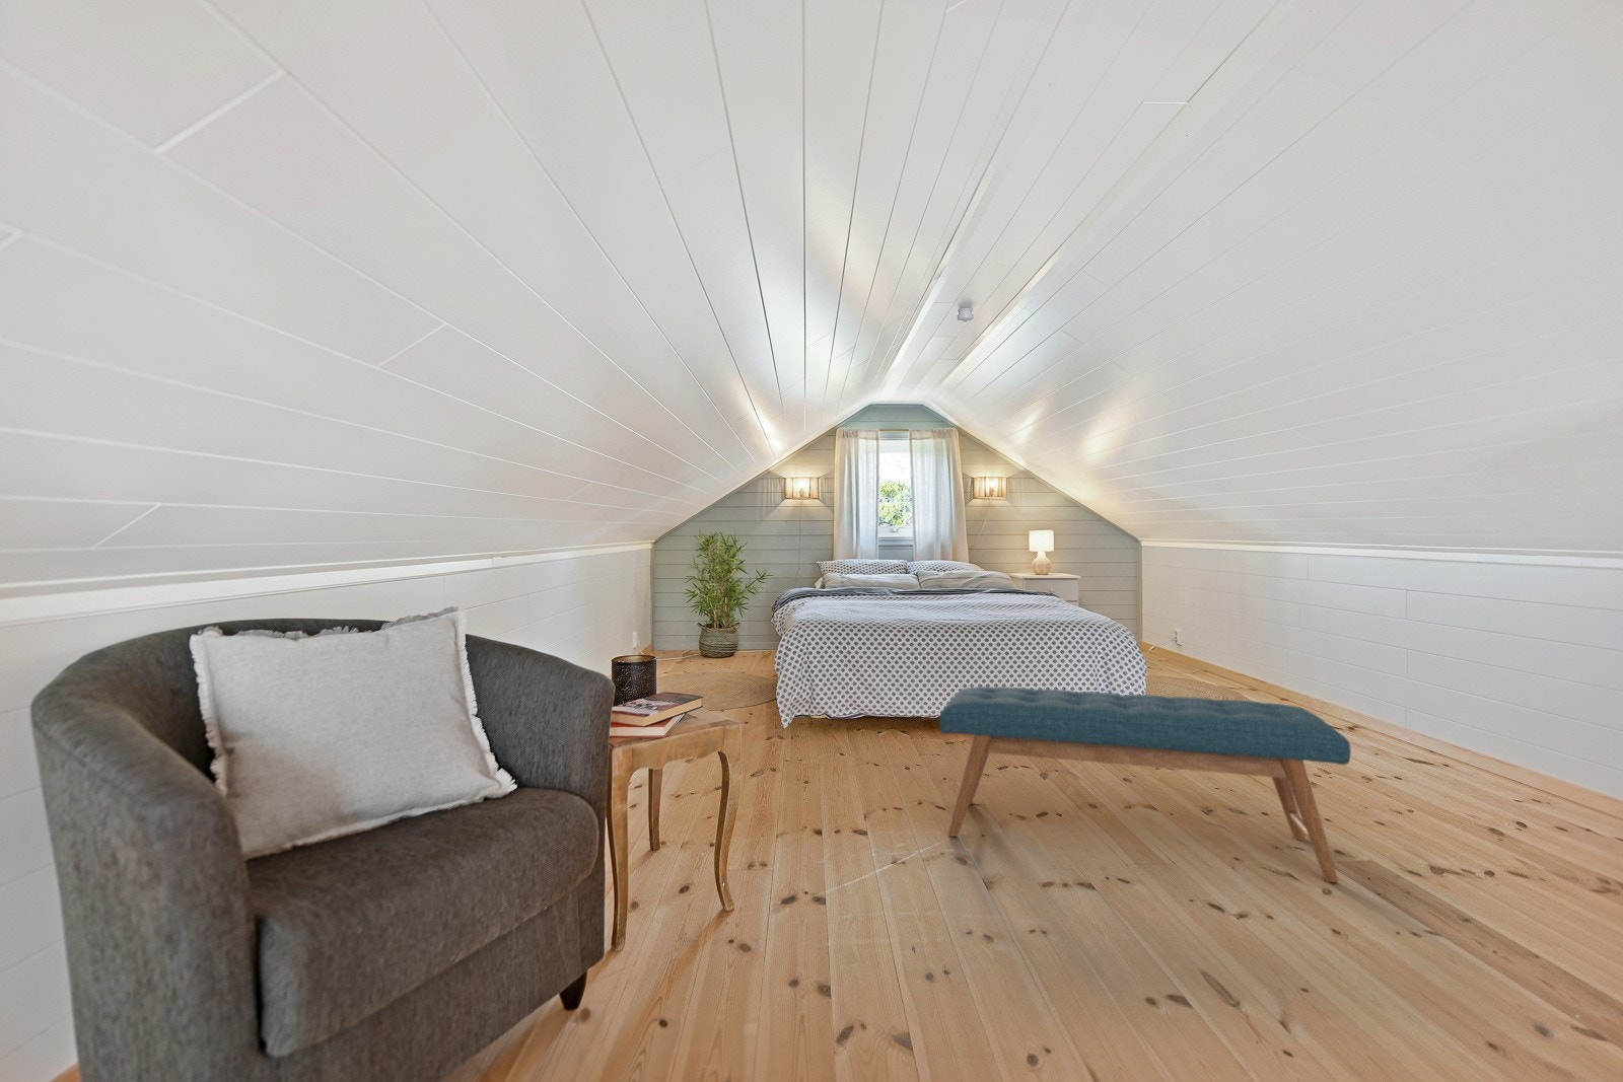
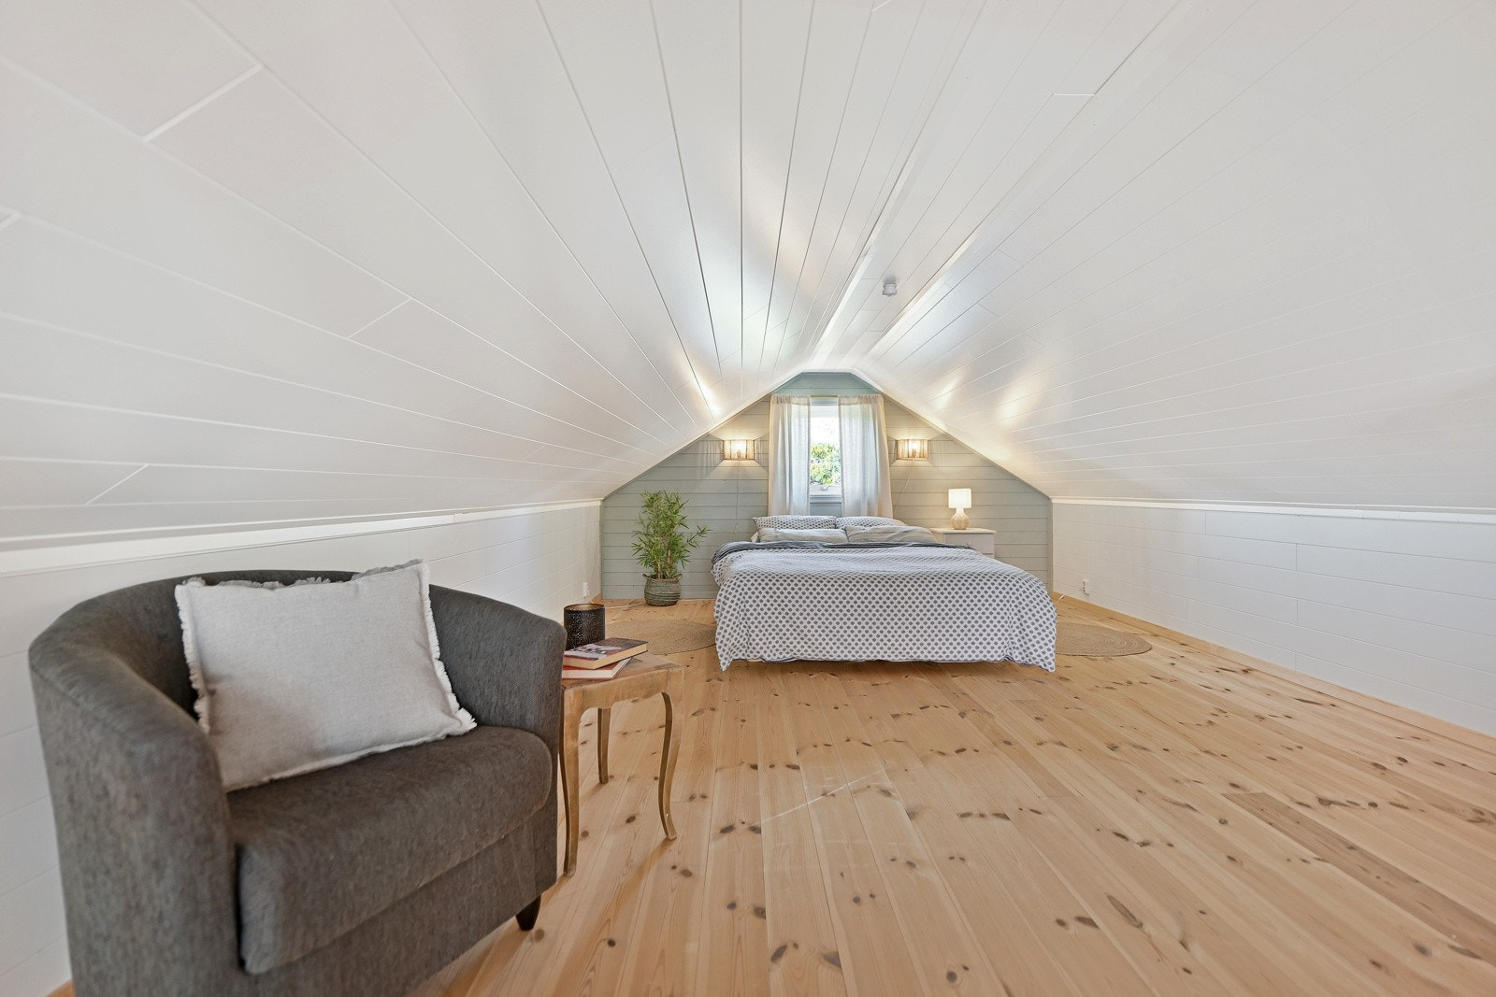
- bench [938,686,1352,883]
